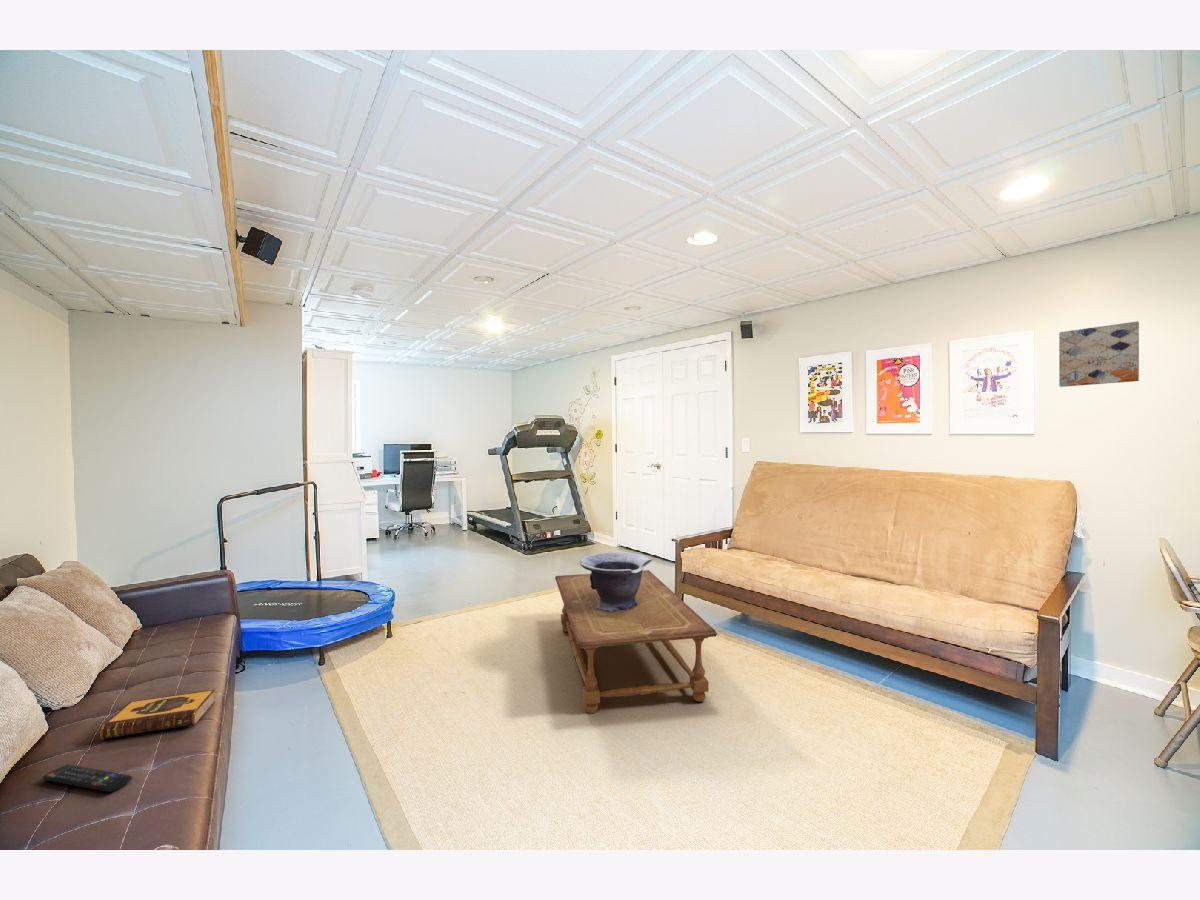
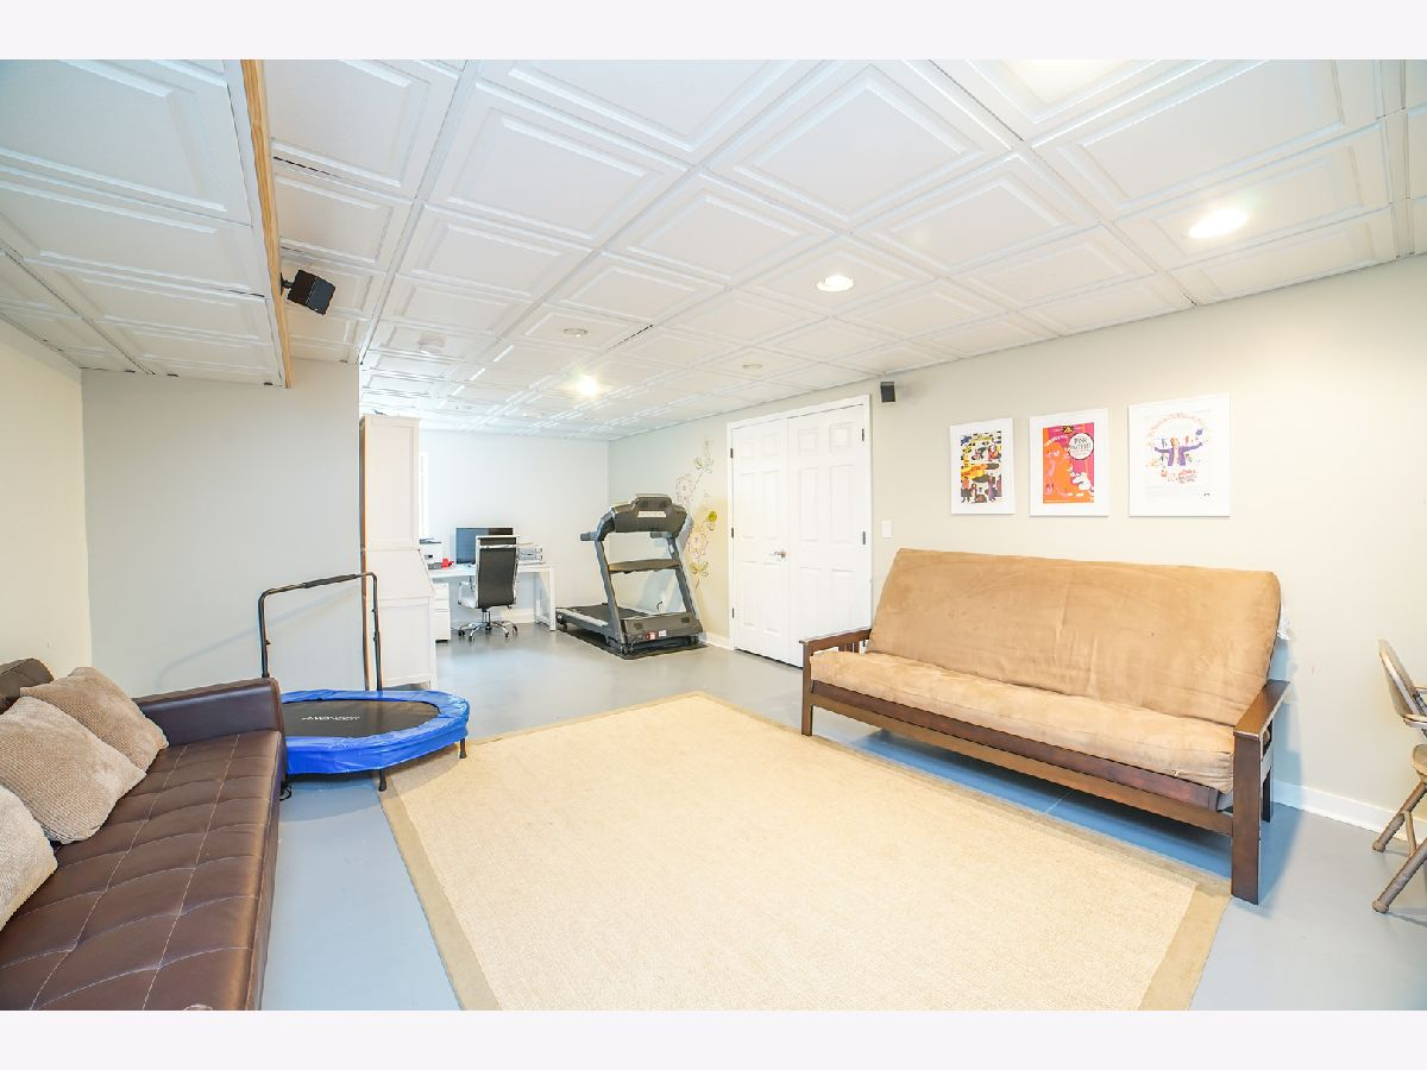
- coffee table [554,569,718,715]
- remote control [41,763,133,793]
- hardback book [99,689,216,740]
- decorative bowl [579,552,653,612]
- wall art [1058,320,1140,388]
